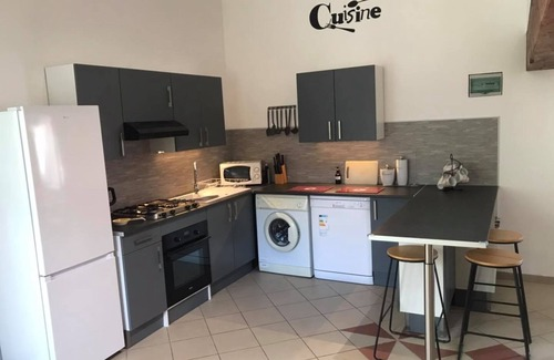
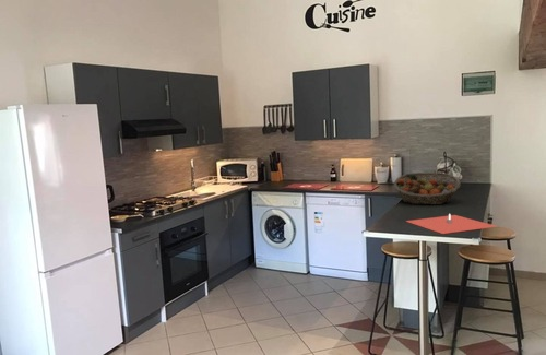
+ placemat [405,213,498,235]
+ fruit basket [393,171,462,205]
